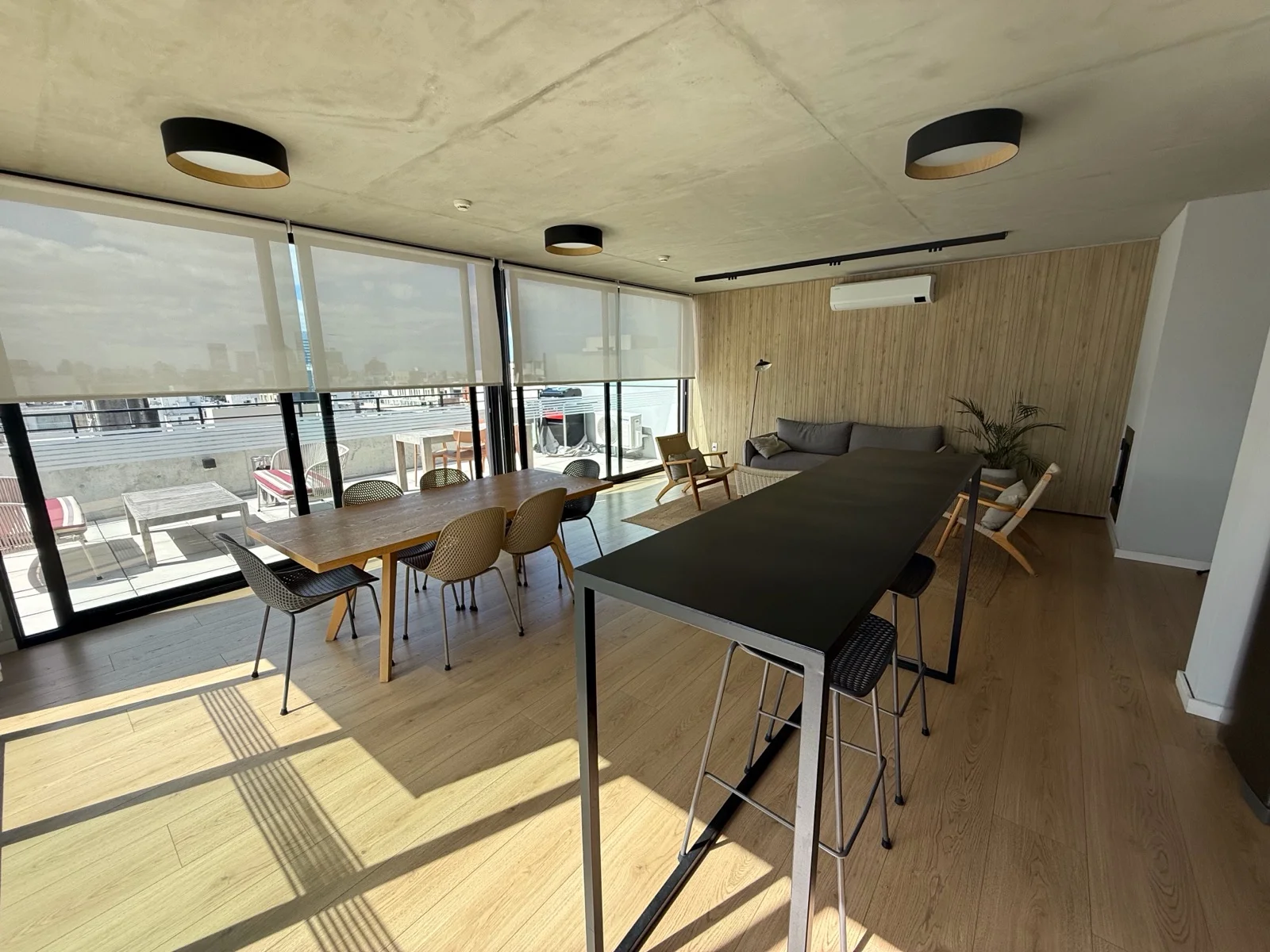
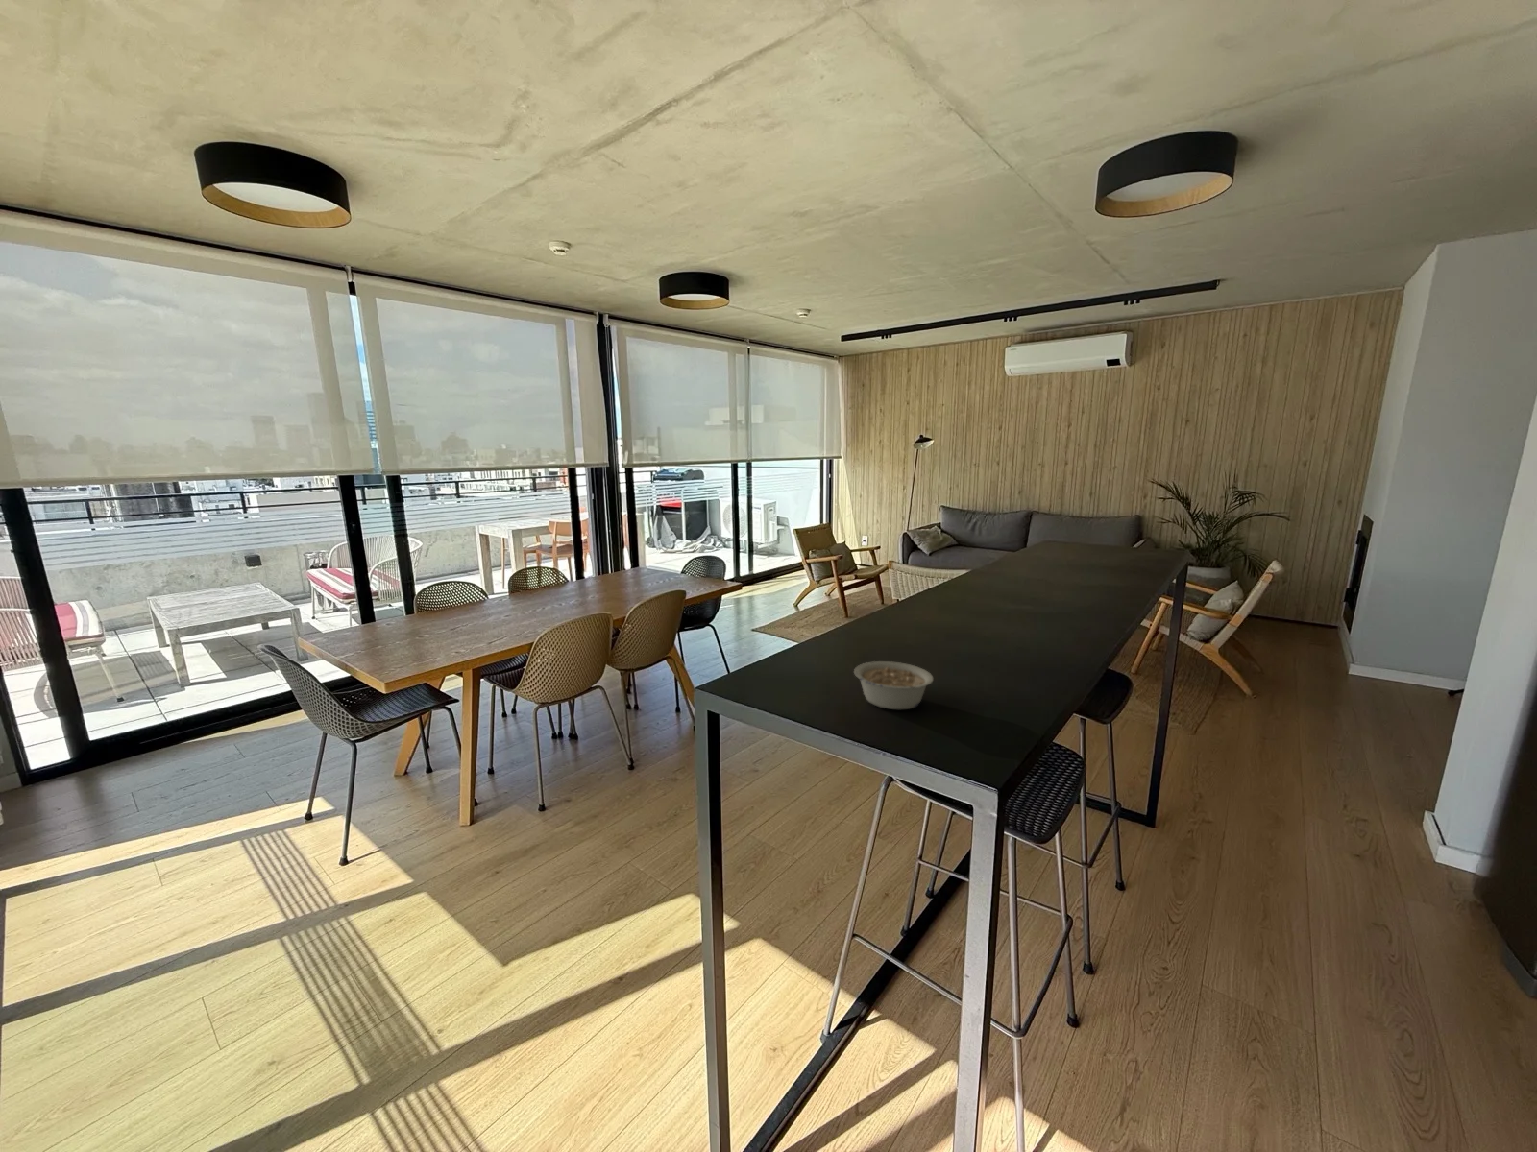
+ legume [853,661,934,710]
